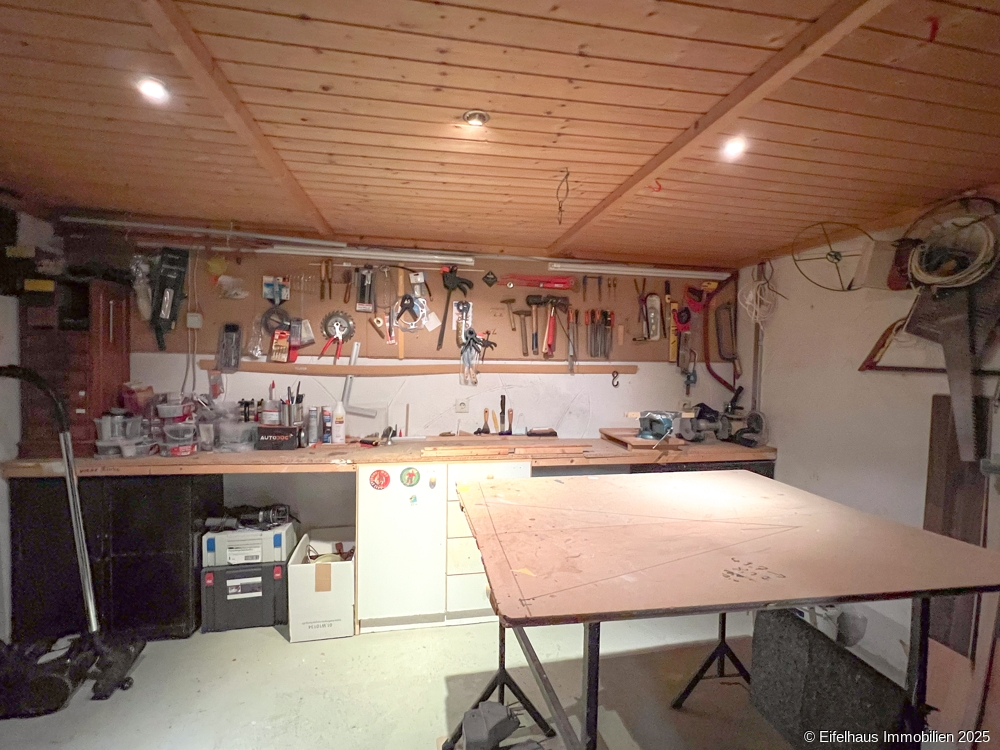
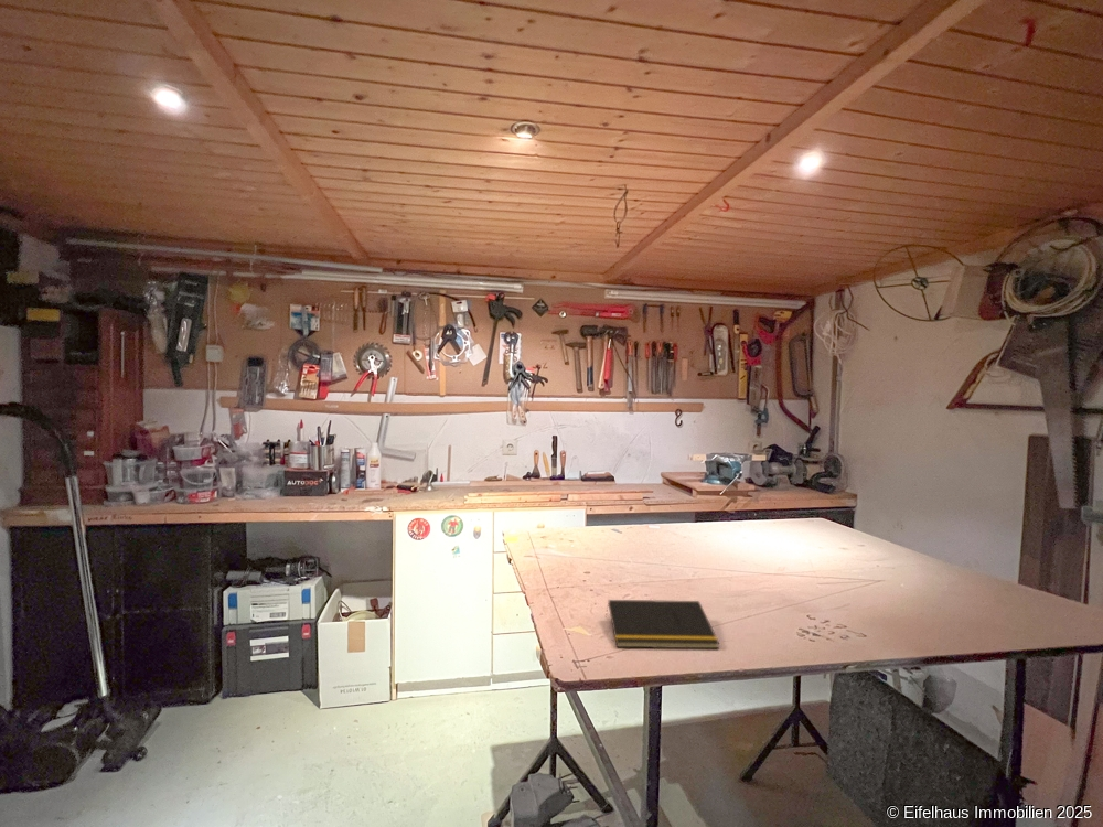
+ notepad [604,599,720,649]
